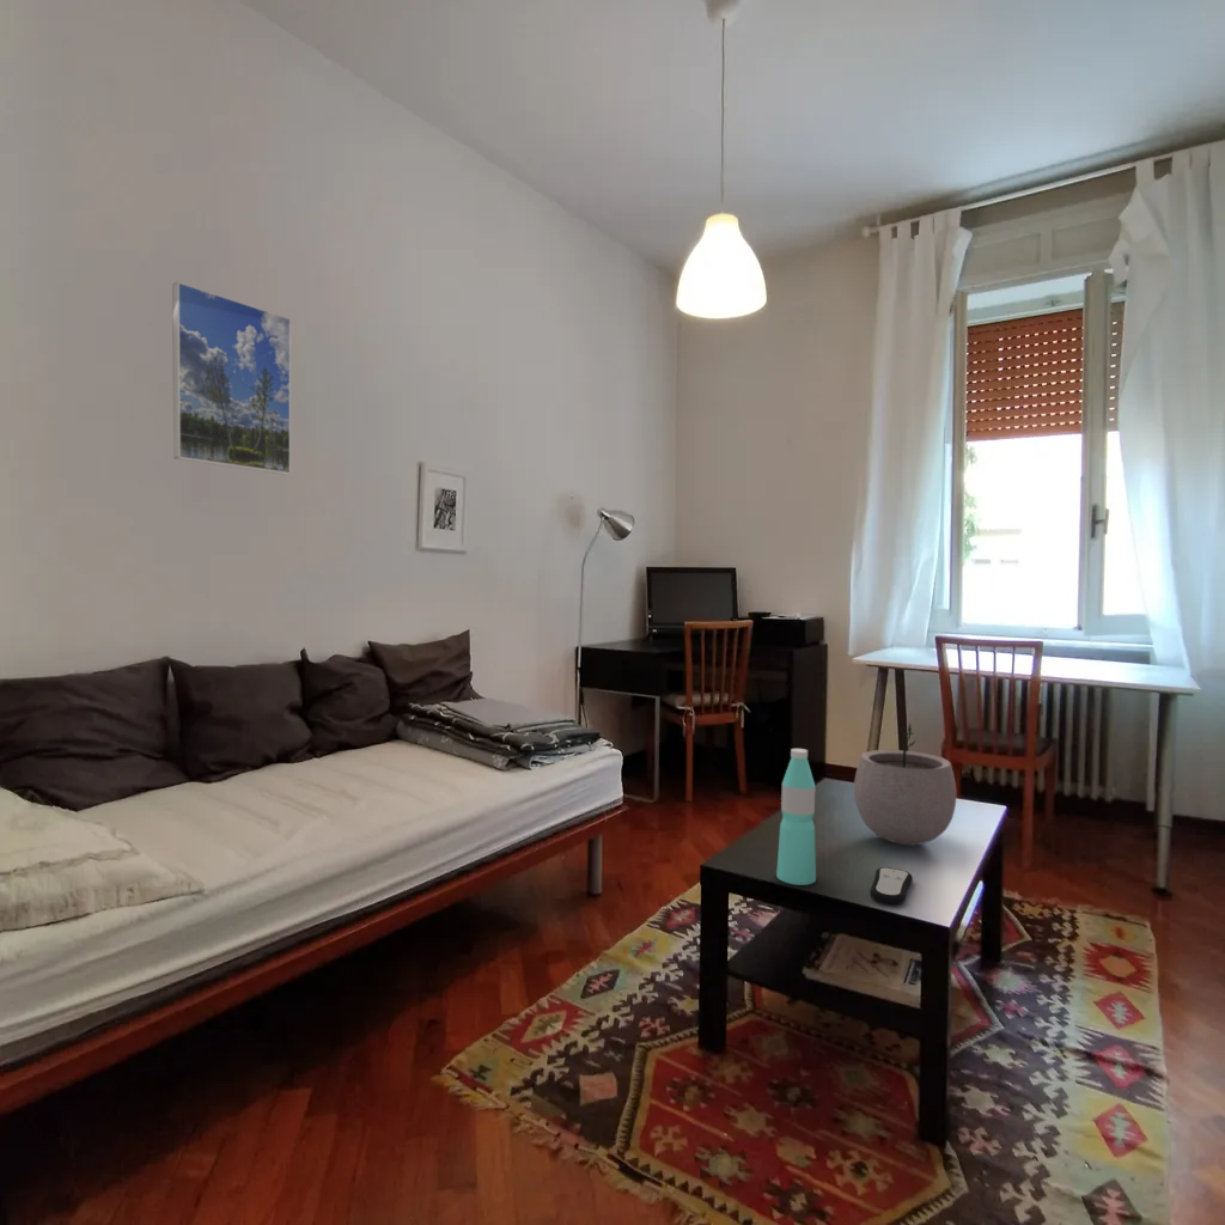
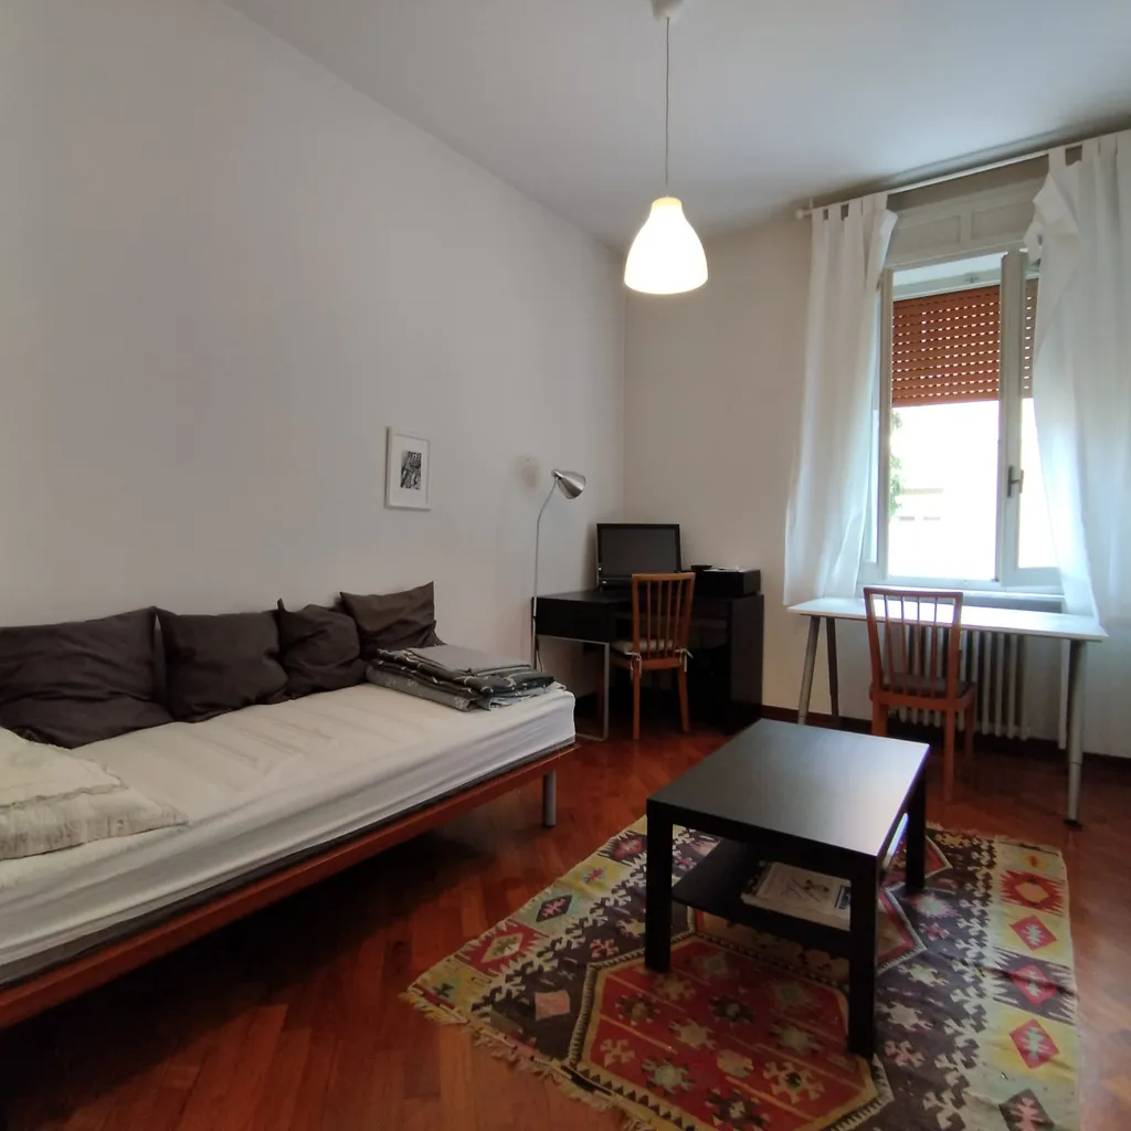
- plant pot [853,723,957,846]
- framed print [171,280,292,476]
- remote control [870,866,914,906]
- water bottle [775,748,817,886]
